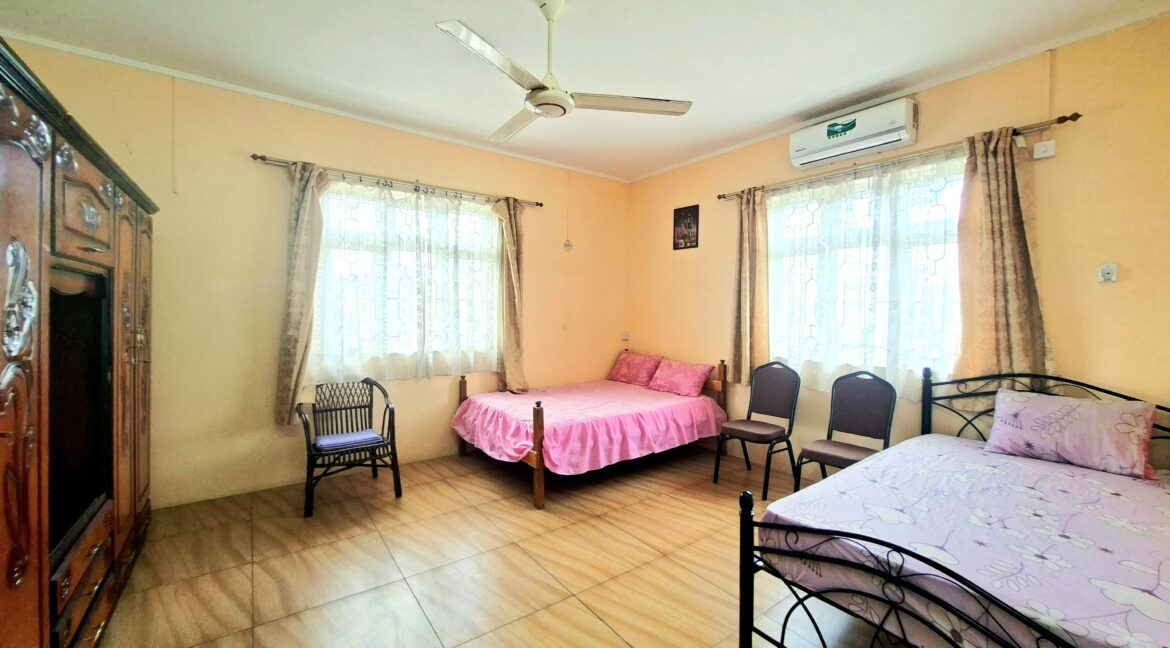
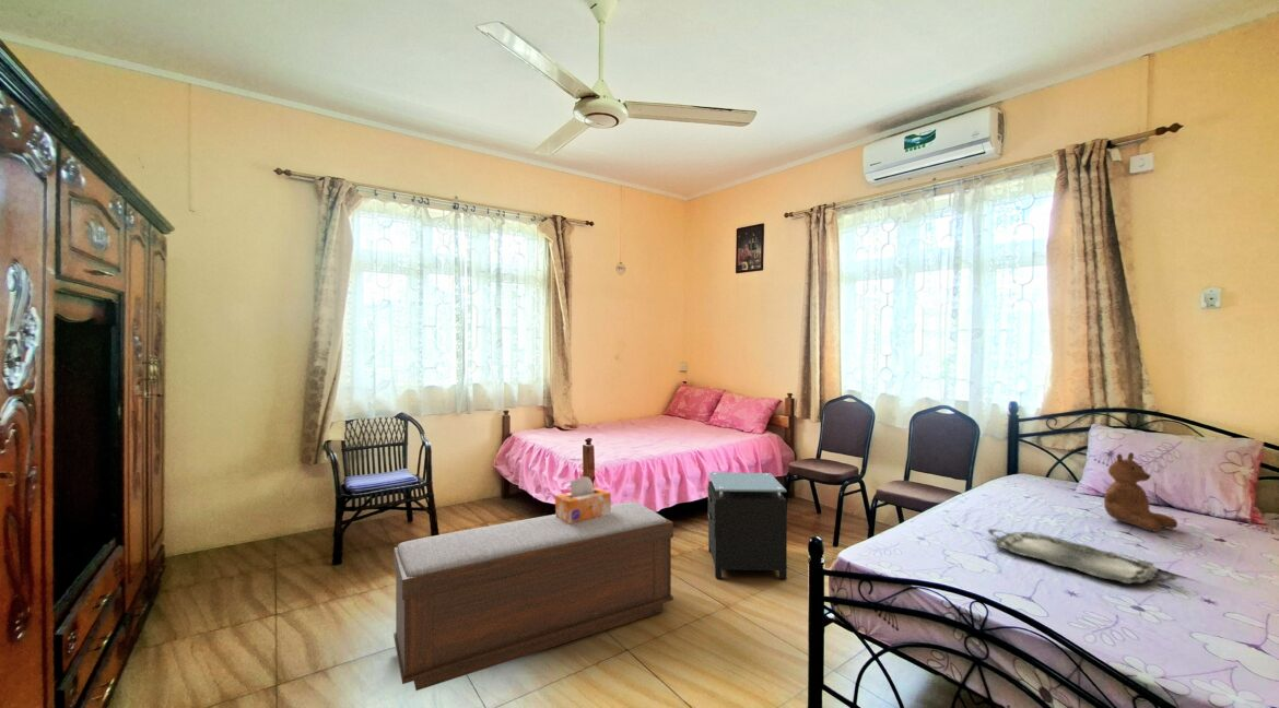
+ bench [392,500,674,692]
+ nightstand [707,472,788,580]
+ serving tray [987,528,1178,585]
+ teddy bear [1103,451,1178,533]
+ tissue box [554,475,612,523]
